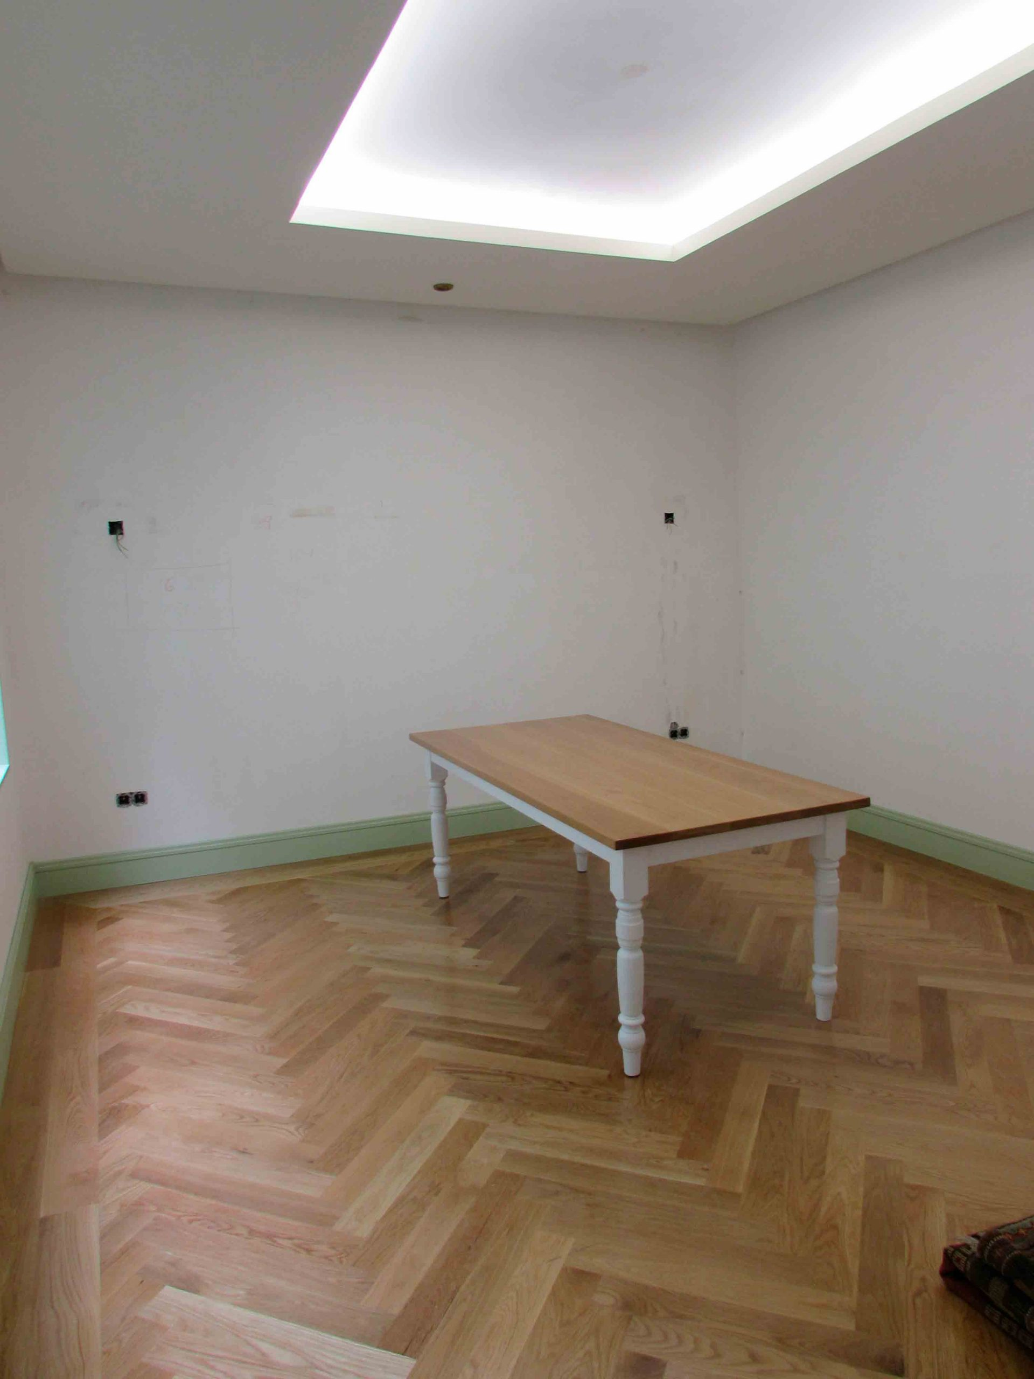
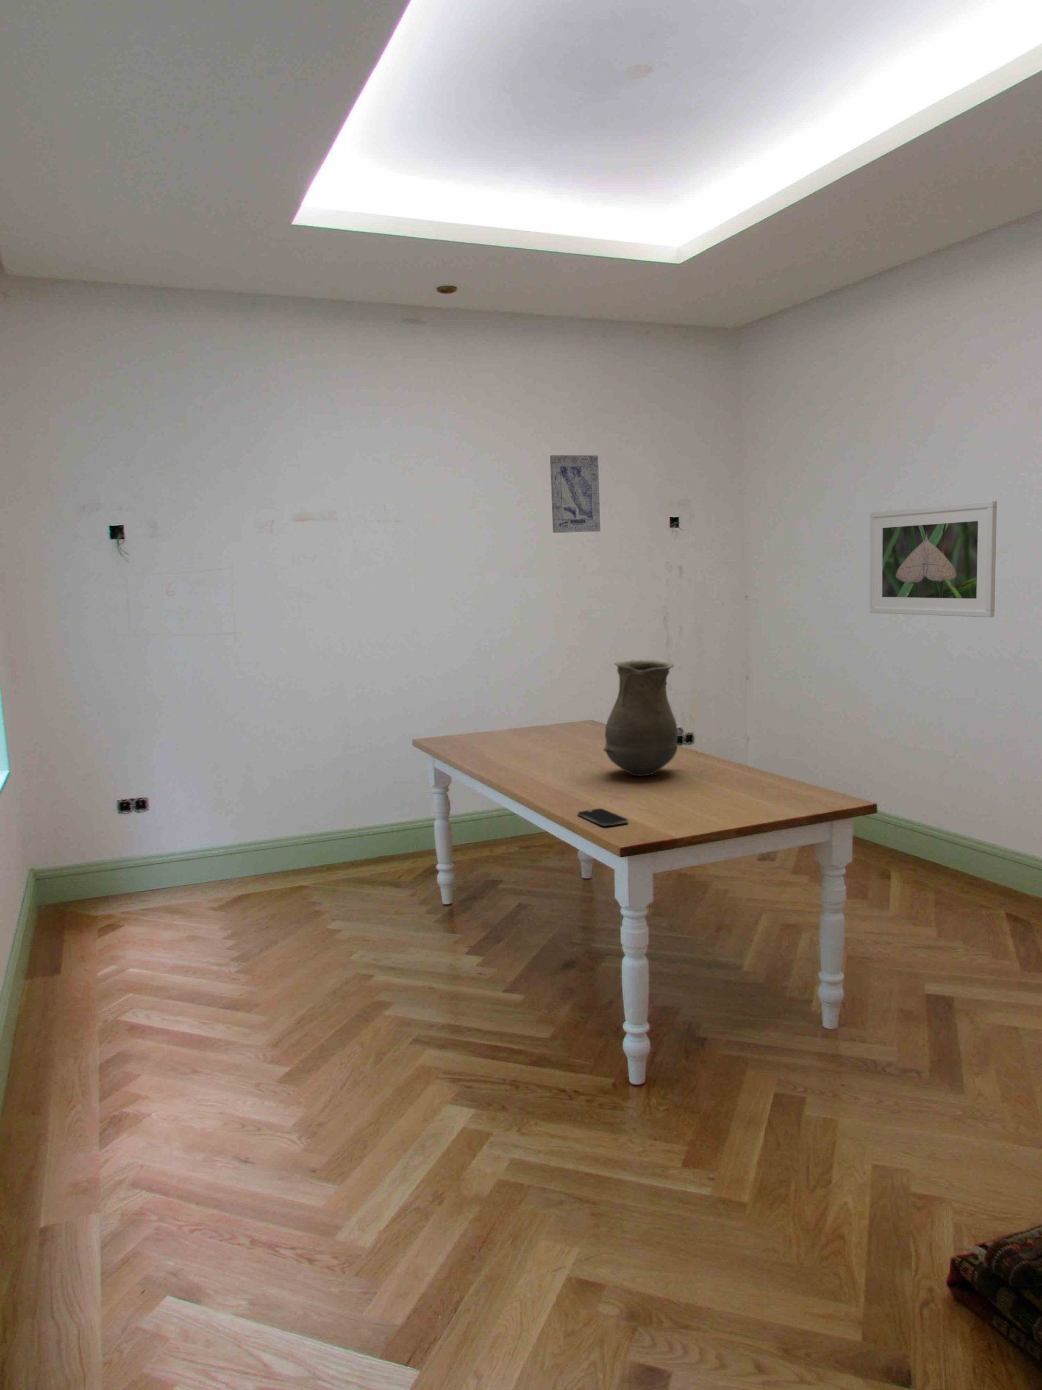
+ vase [603,659,679,776]
+ wall art [549,454,601,533]
+ smartphone [578,808,629,827]
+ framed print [869,500,997,618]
